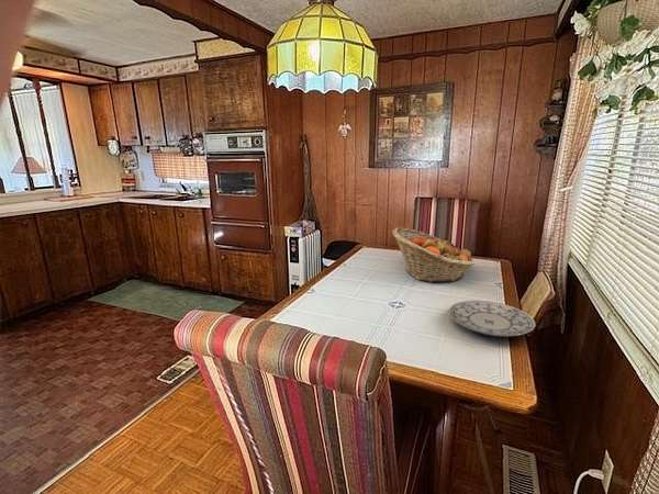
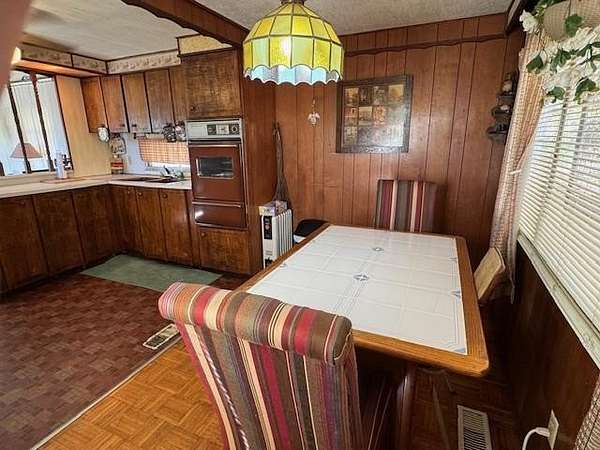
- fruit basket [391,226,476,283]
- plate [448,300,536,338]
